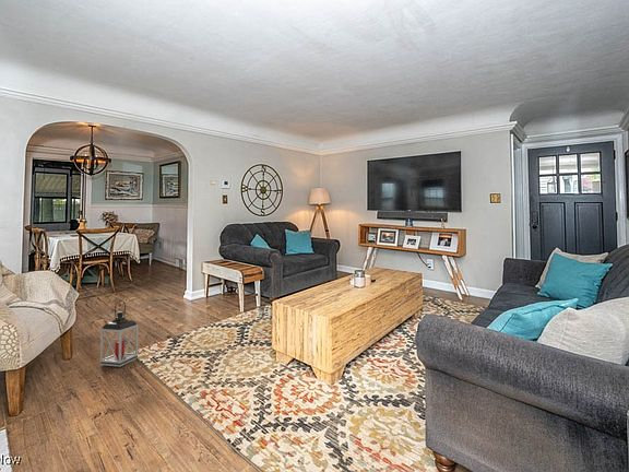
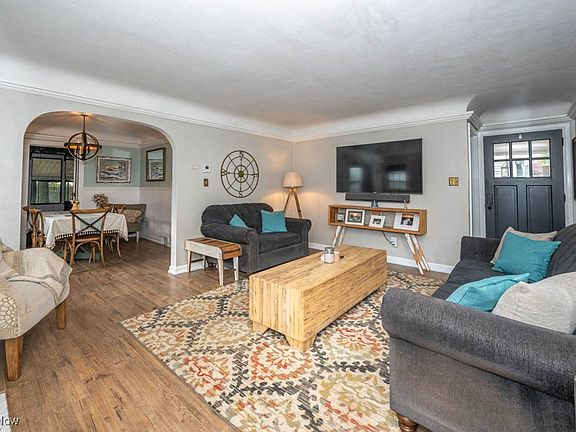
- lantern [99,299,139,368]
